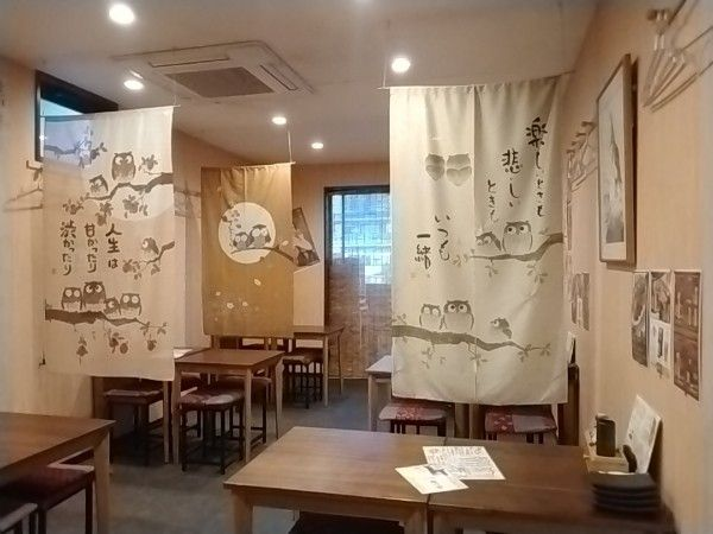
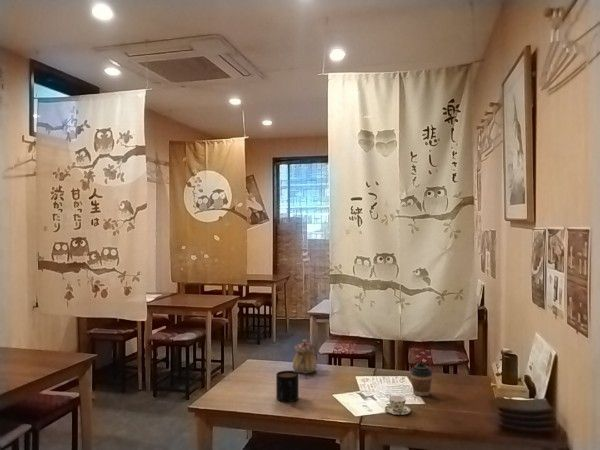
+ teacup [383,395,412,416]
+ coffee cup [409,362,434,397]
+ mug [275,370,299,403]
+ teapot [292,338,318,374]
